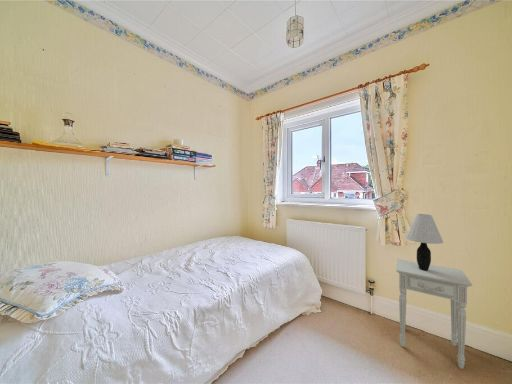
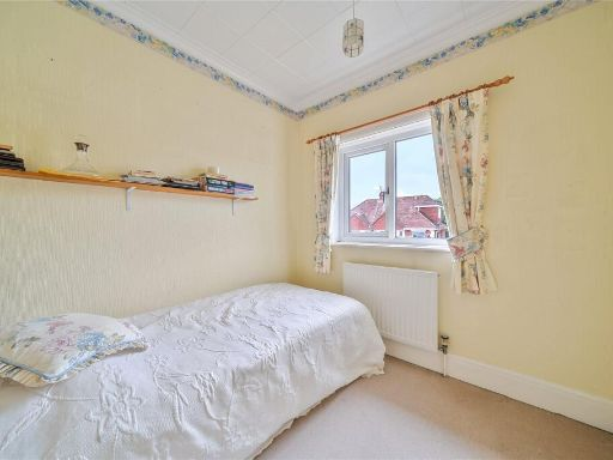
- table lamp [405,213,444,271]
- nightstand [395,258,473,370]
